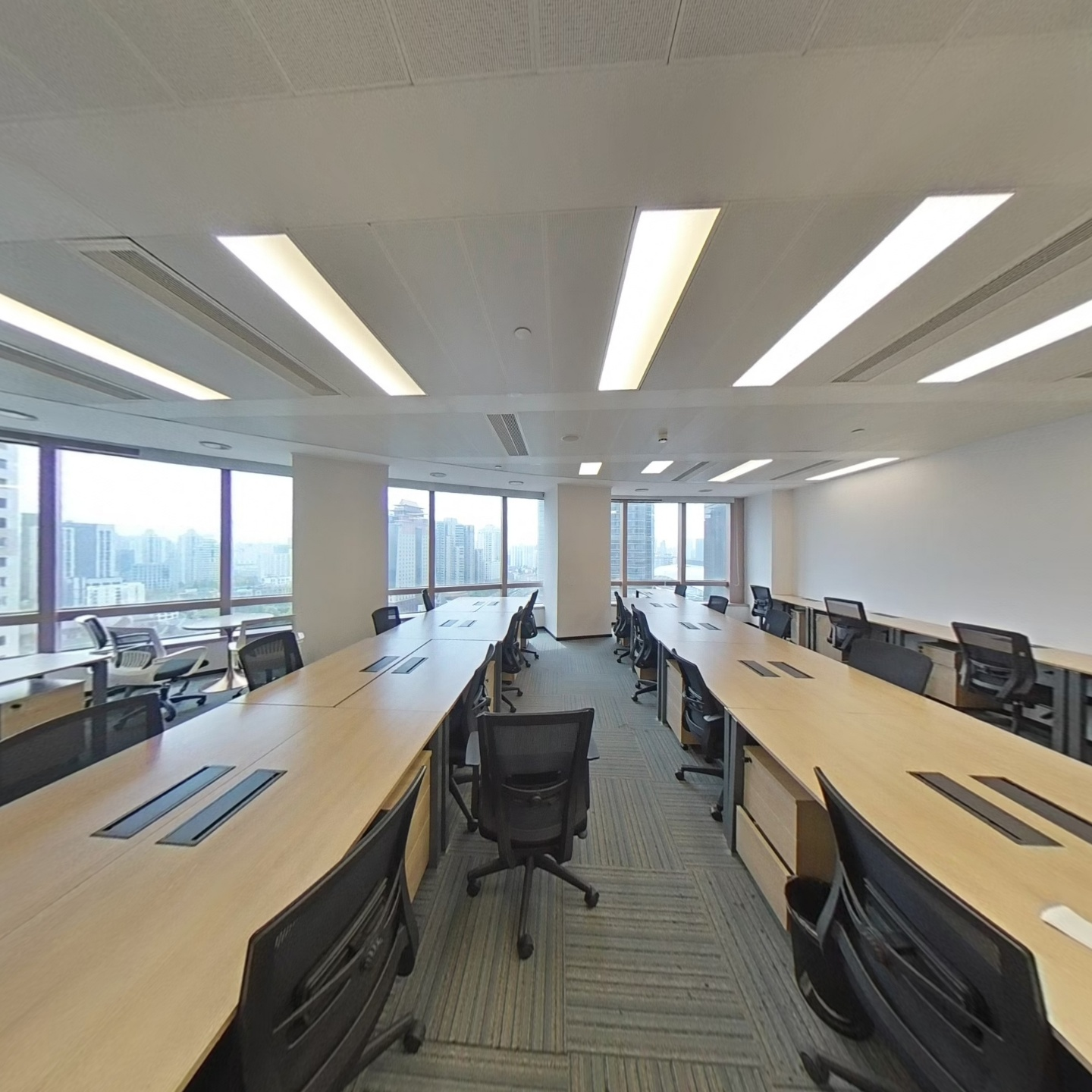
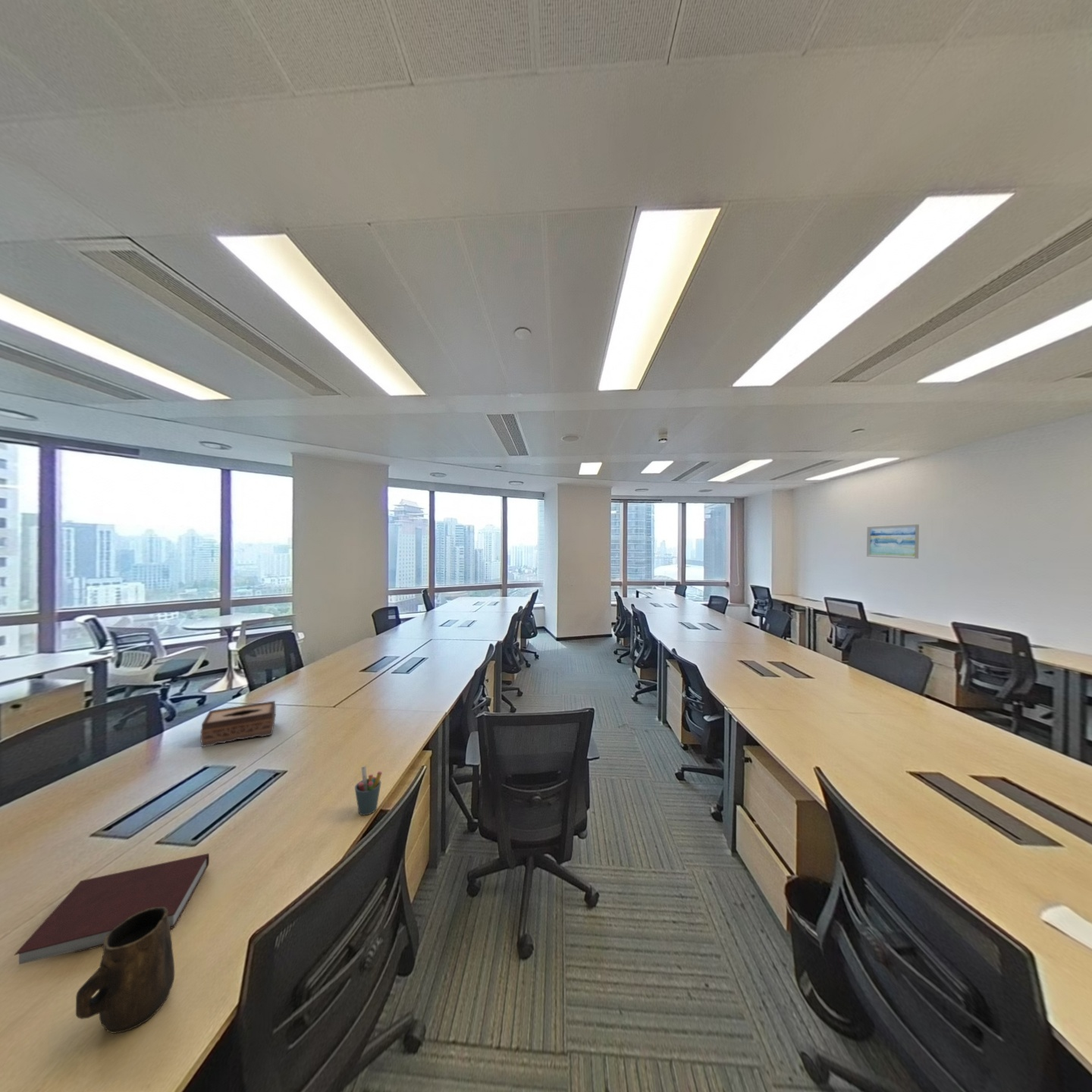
+ notebook [14,852,210,965]
+ tissue box [200,700,277,748]
+ mug [75,907,175,1034]
+ pen holder [354,765,383,816]
+ wall art [866,524,920,560]
